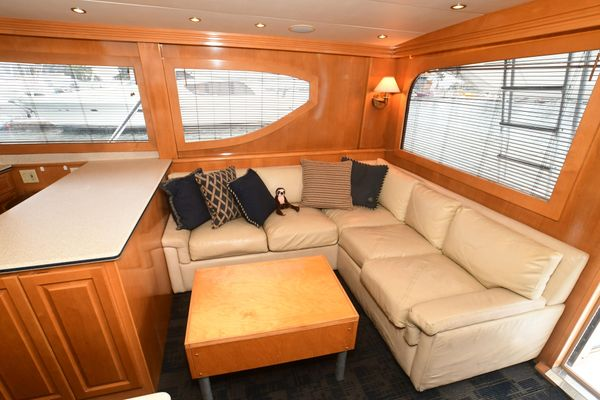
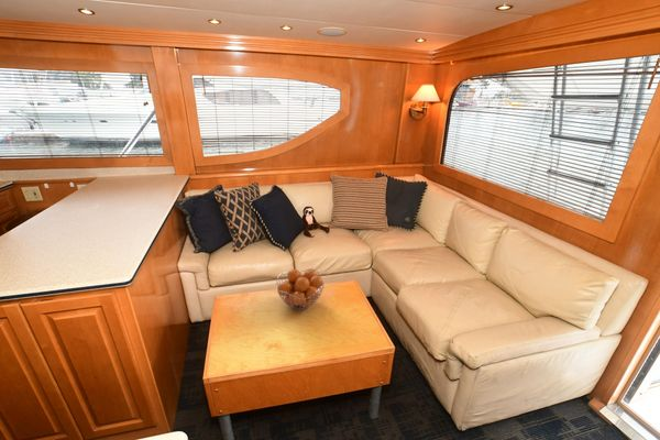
+ fruit basket [275,267,326,311]
